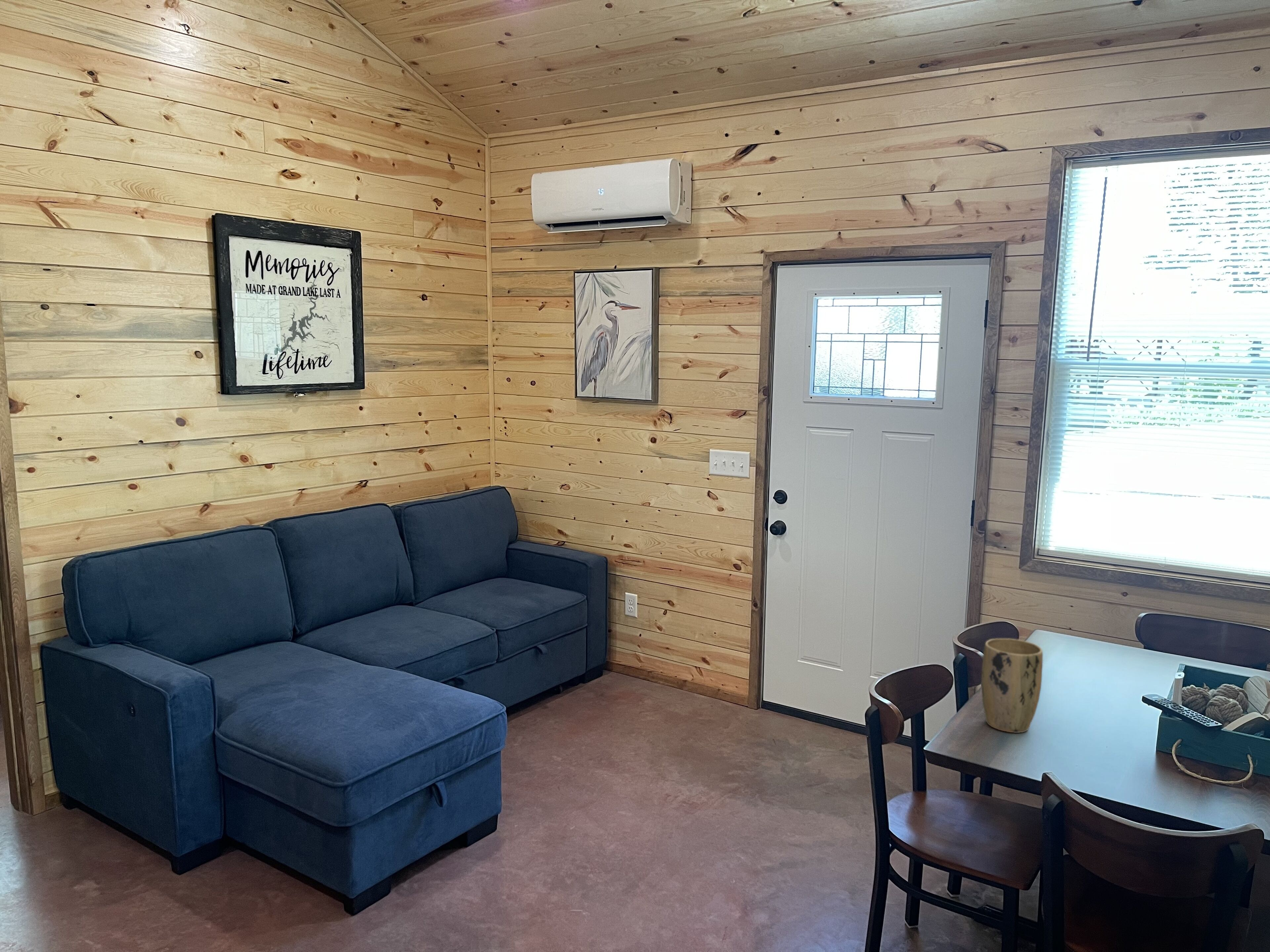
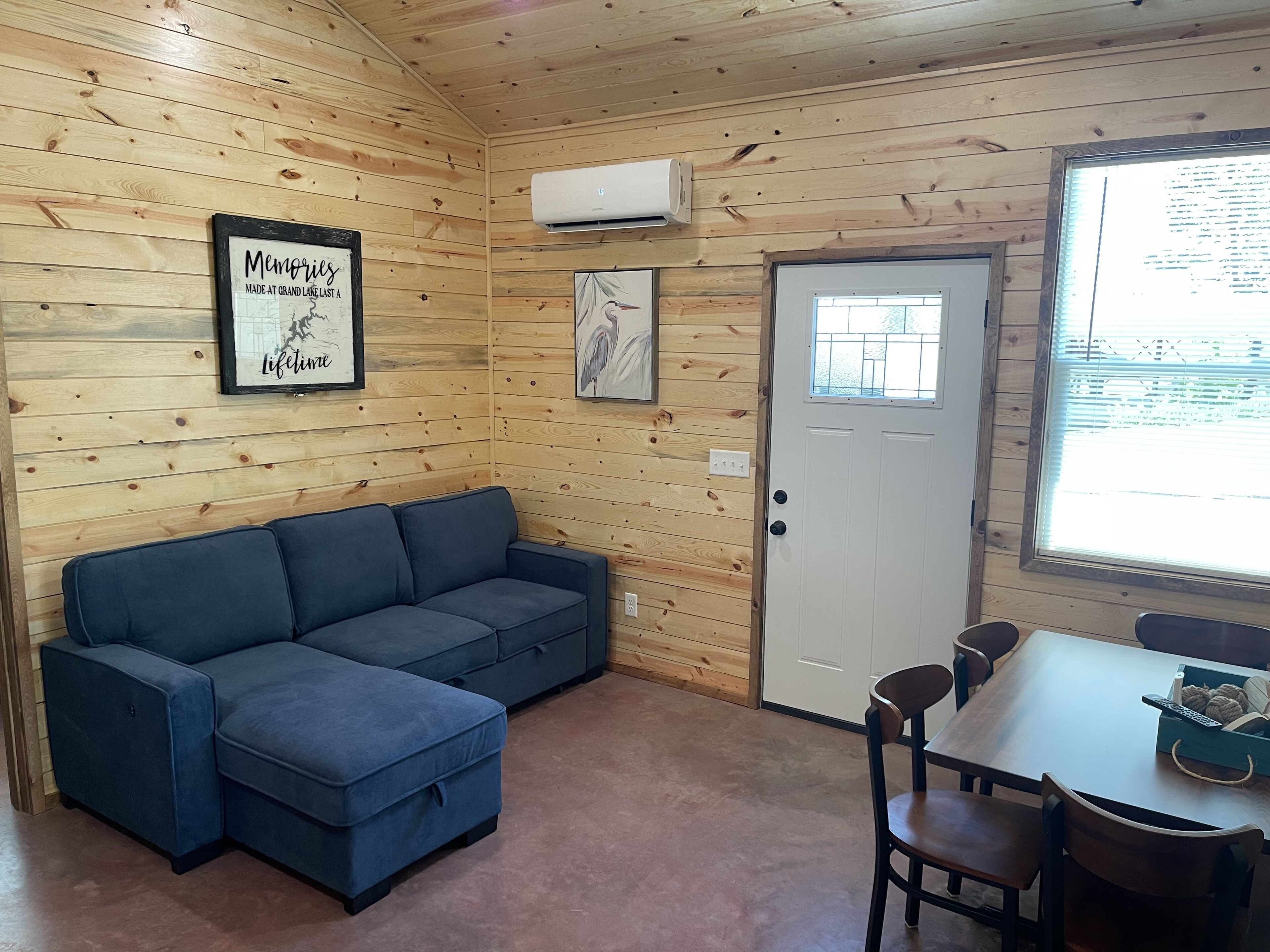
- plant pot [981,638,1043,733]
